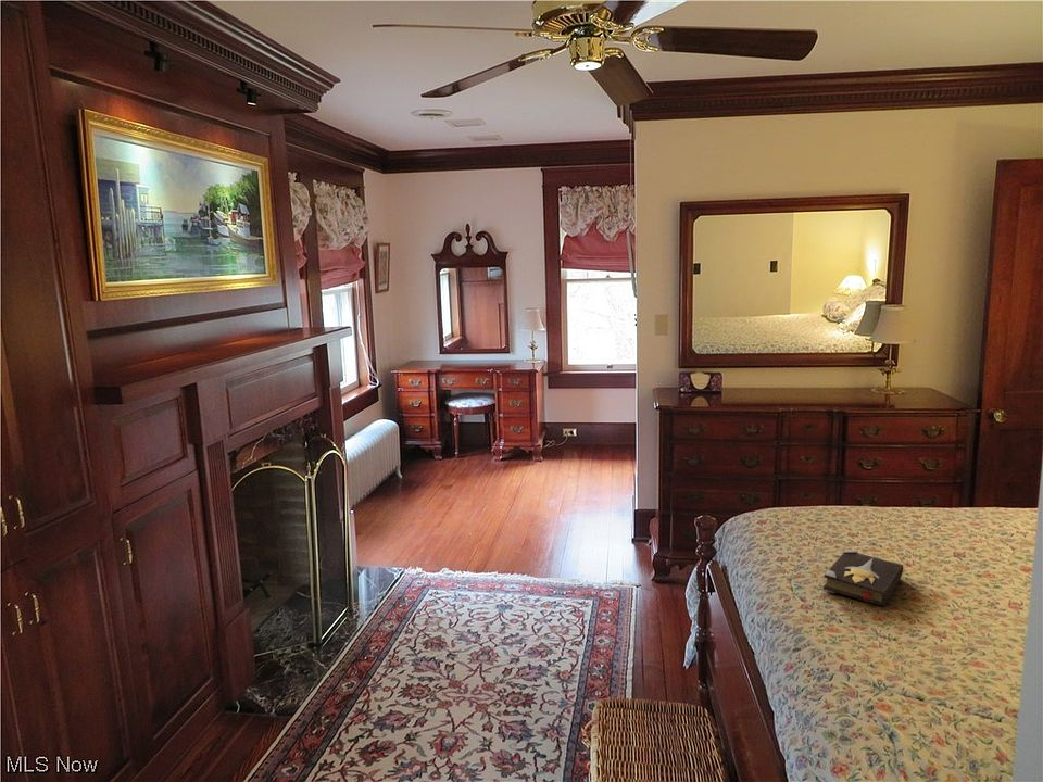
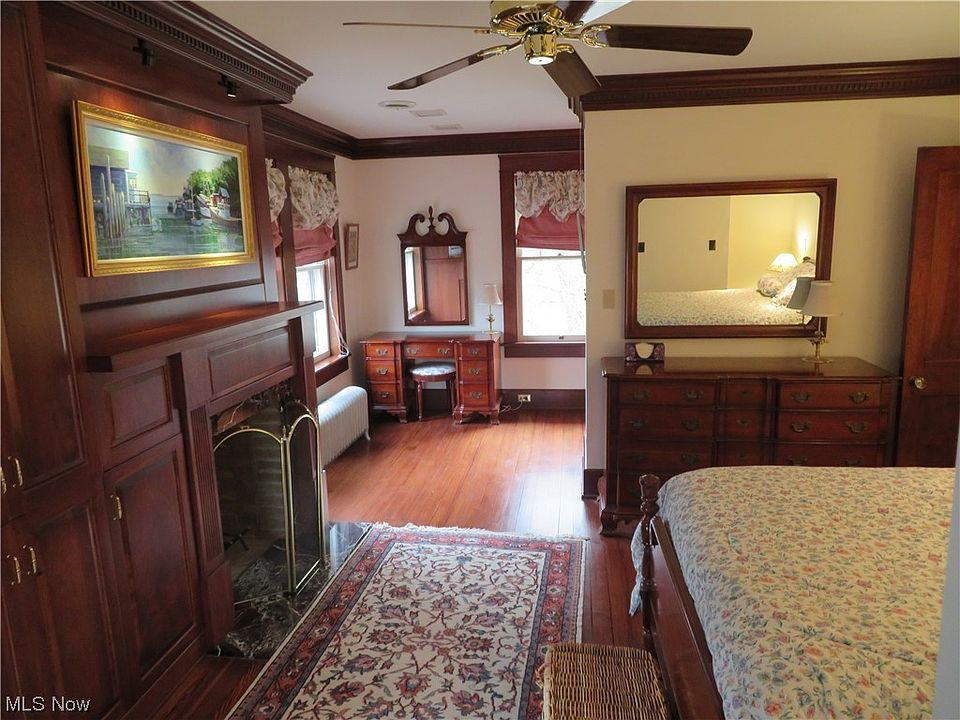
- hardback book [821,548,904,608]
